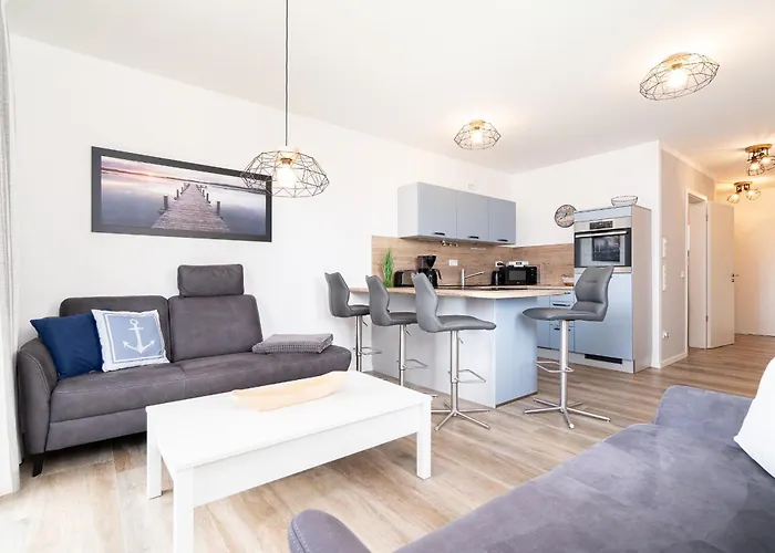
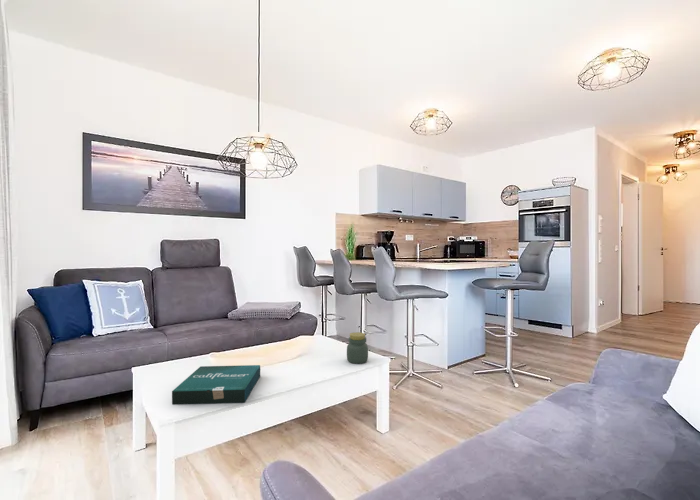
+ jar [346,331,369,365]
+ pizza box [171,364,261,406]
